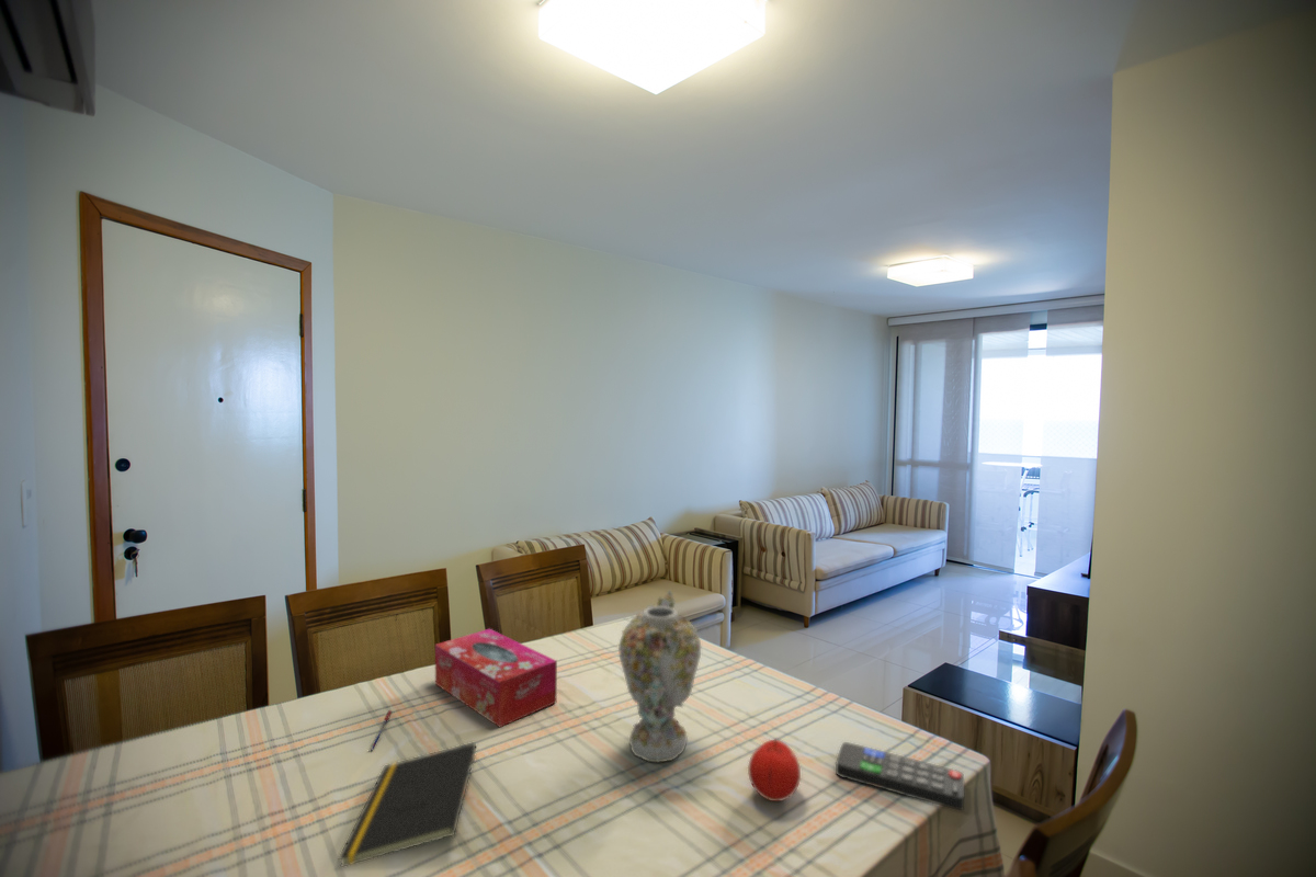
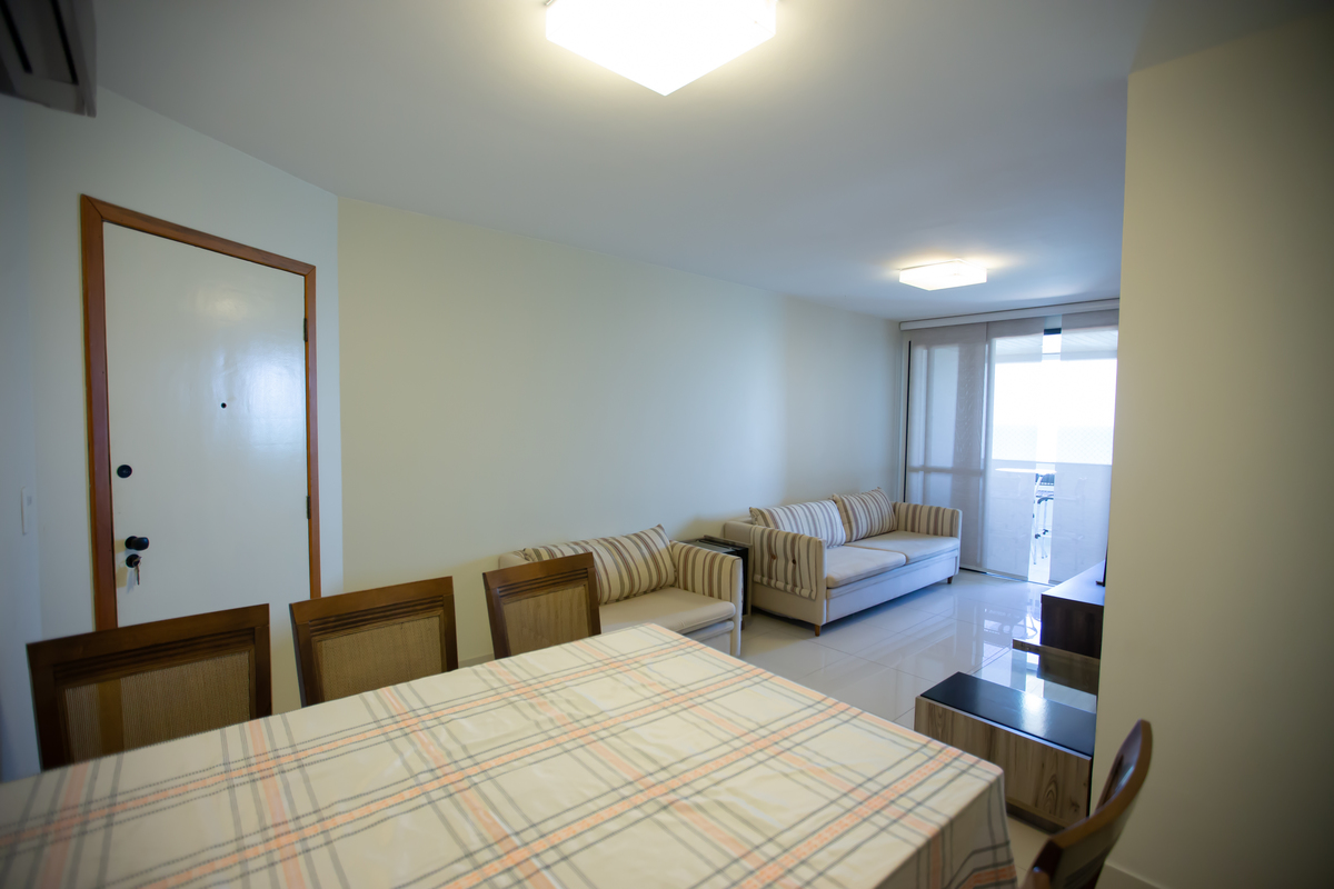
- pen [370,709,393,752]
- tissue box [434,627,558,728]
- notepad [338,741,477,868]
- vase [617,589,702,763]
- remote control [835,741,965,811]
- fruit [747,737,802,802]
